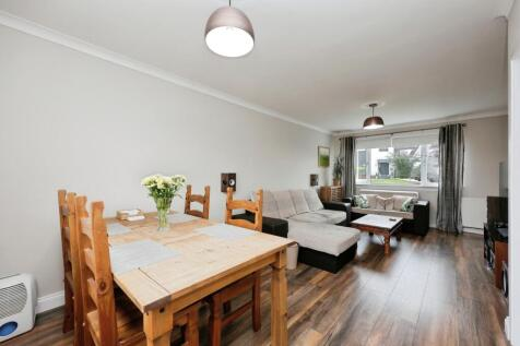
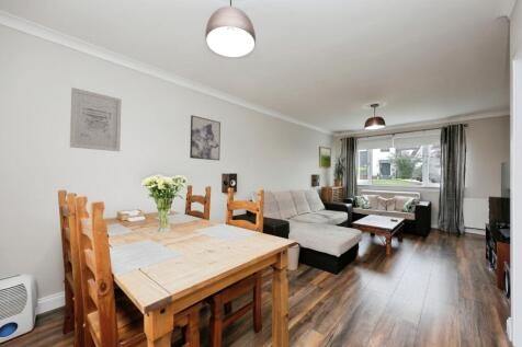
+ wall art [69,86,123,152]
+ wall art [189,115,222,162]
